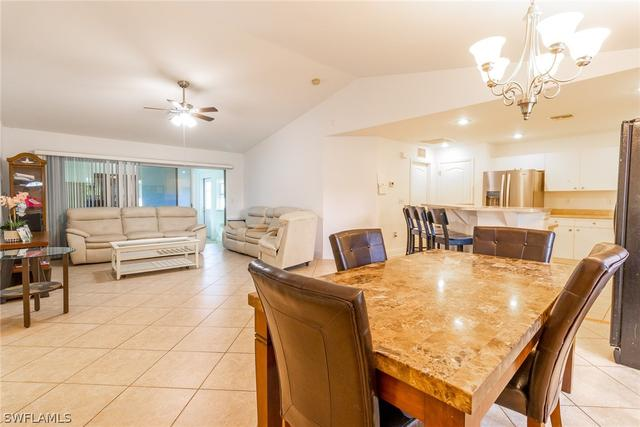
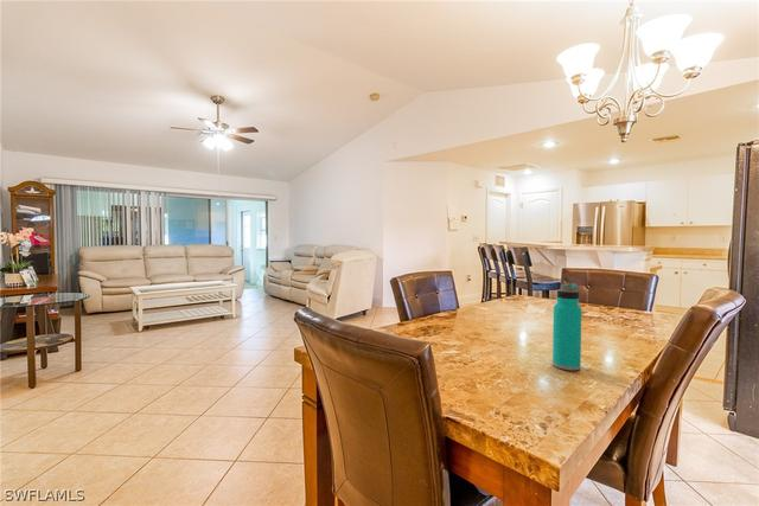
+ water bottle [551,282,582,371]
